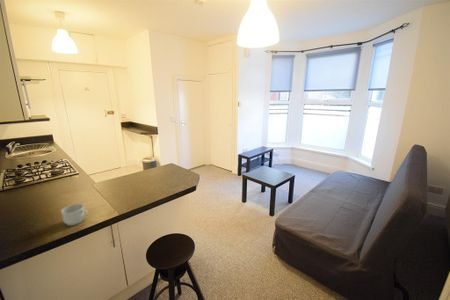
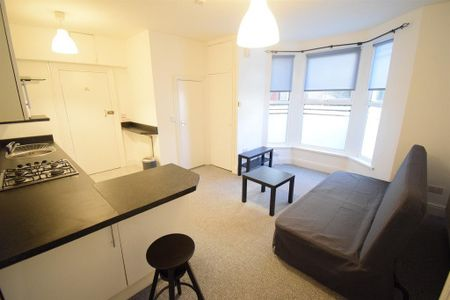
- mug [60,203,89,226]
